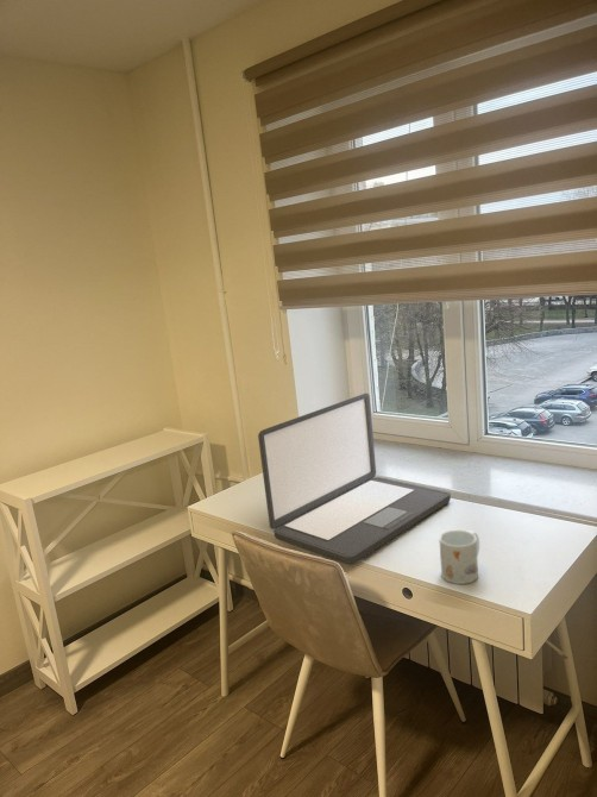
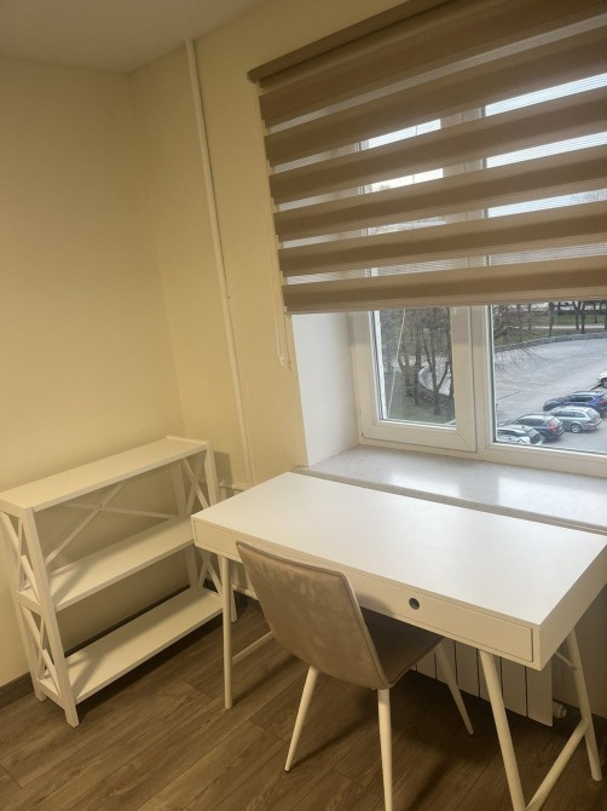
- laptop [257,393,452,566]
- mug [438,529,480,585]
